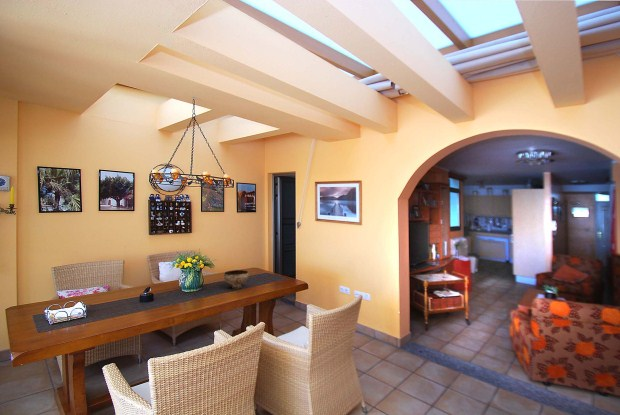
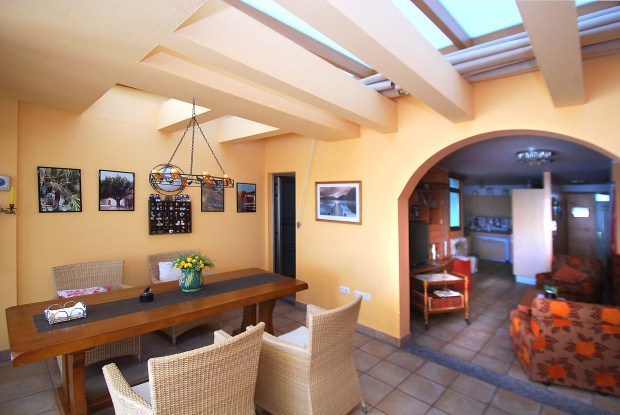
- bowl [223,269,250,290]
